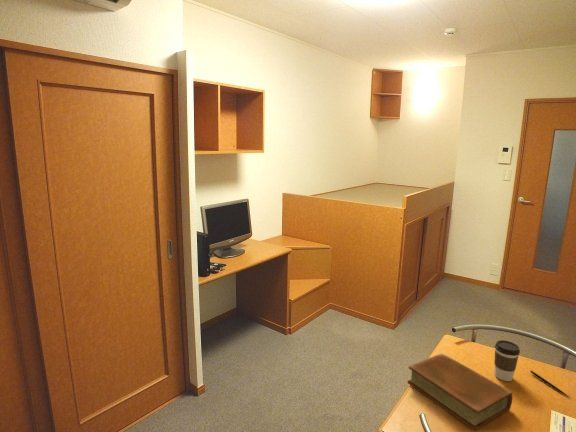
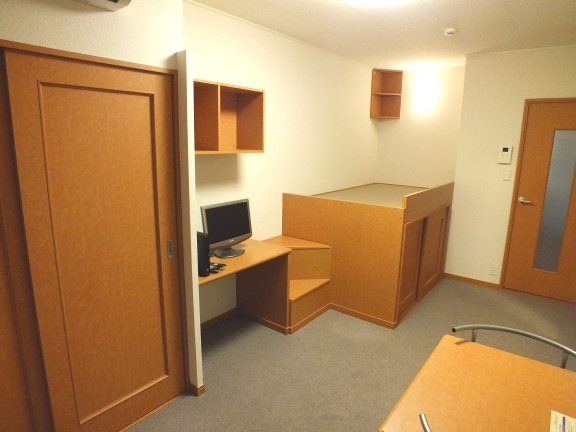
- book [407,352,514,432]
- pen [530,370,571,399]
- coffee cup [493,339,521,382]
